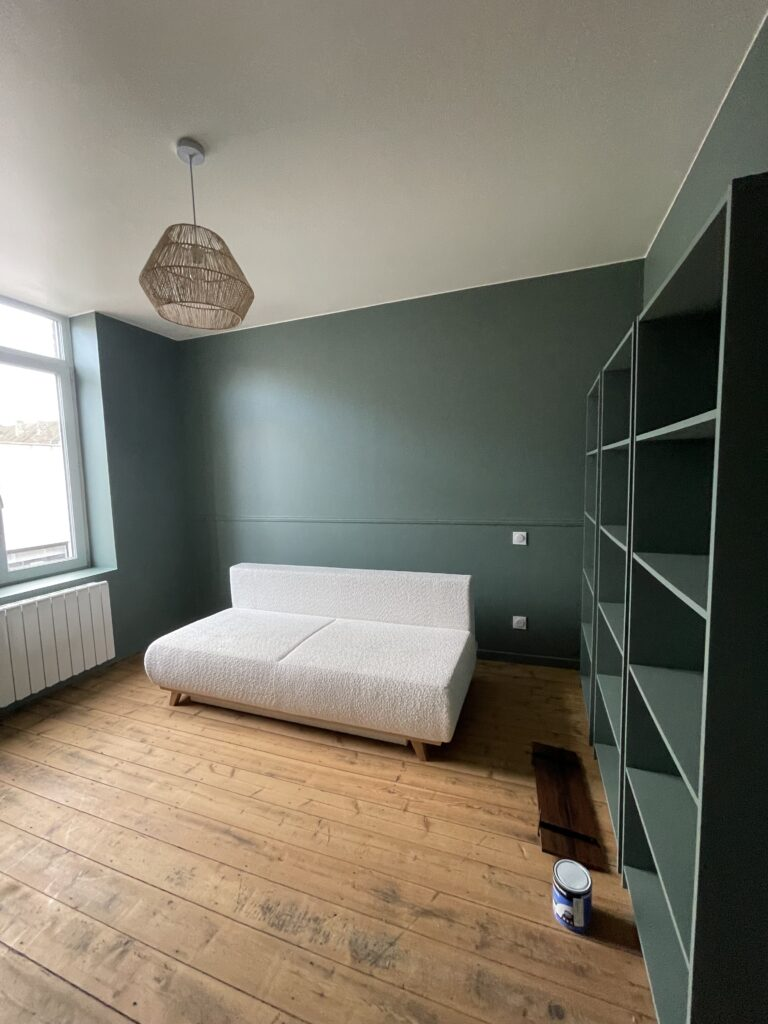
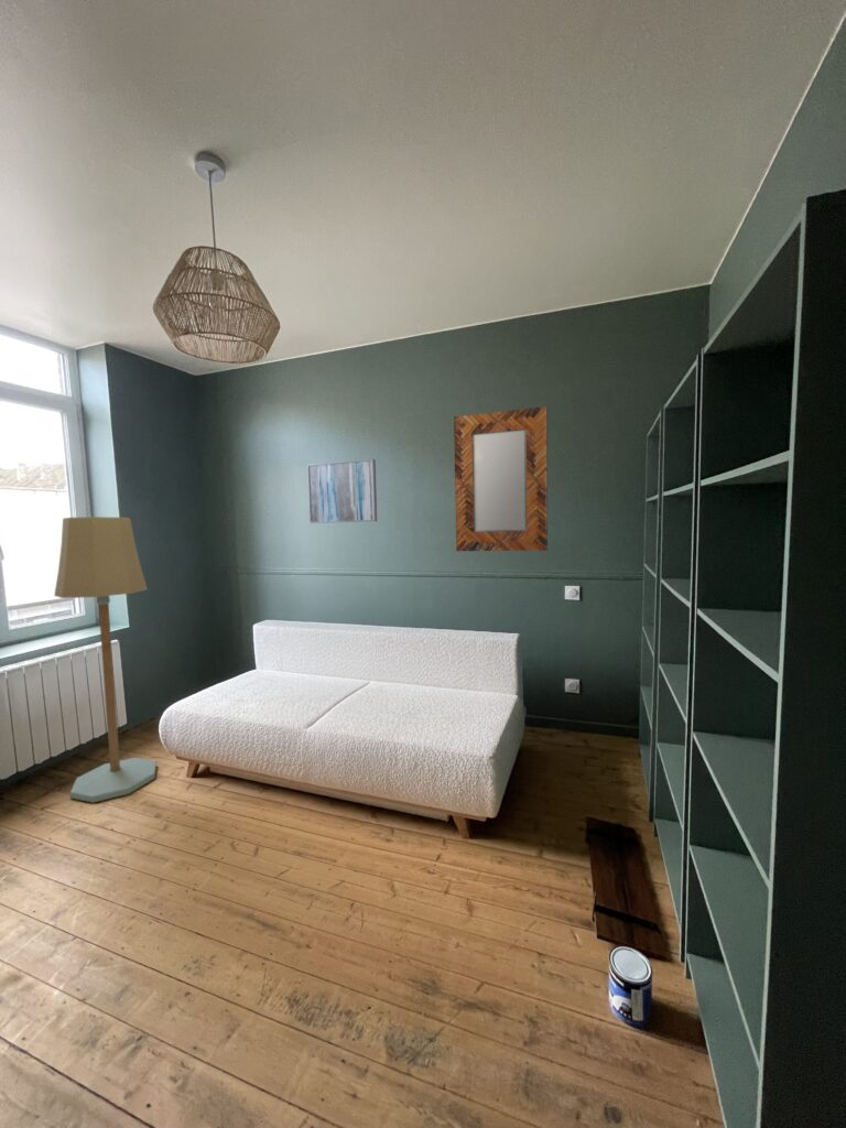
+ home mirror [453,405,549,552]
+ floor lamp [53,516,158,804]
+ wall art [306,458,378,524]
